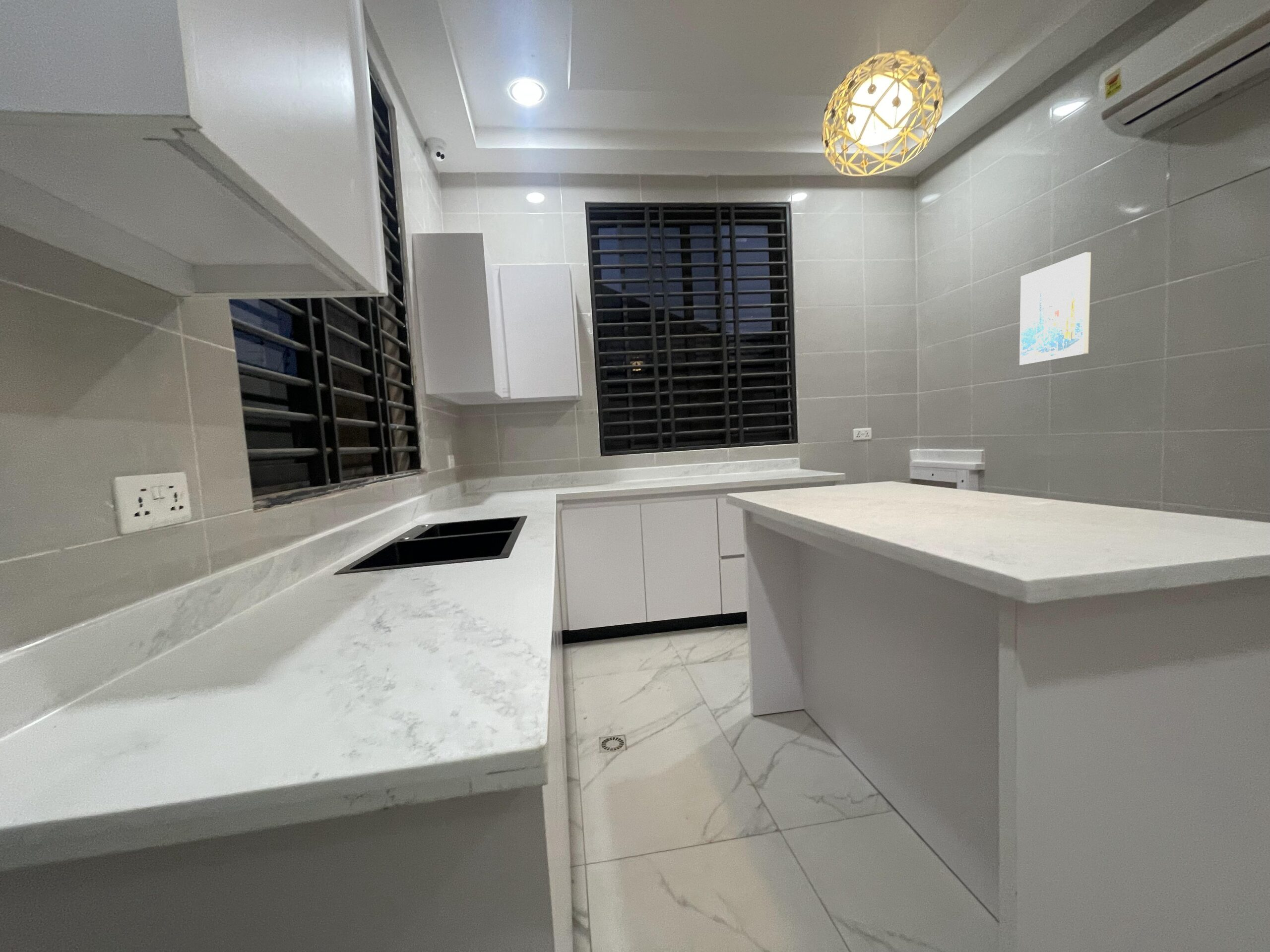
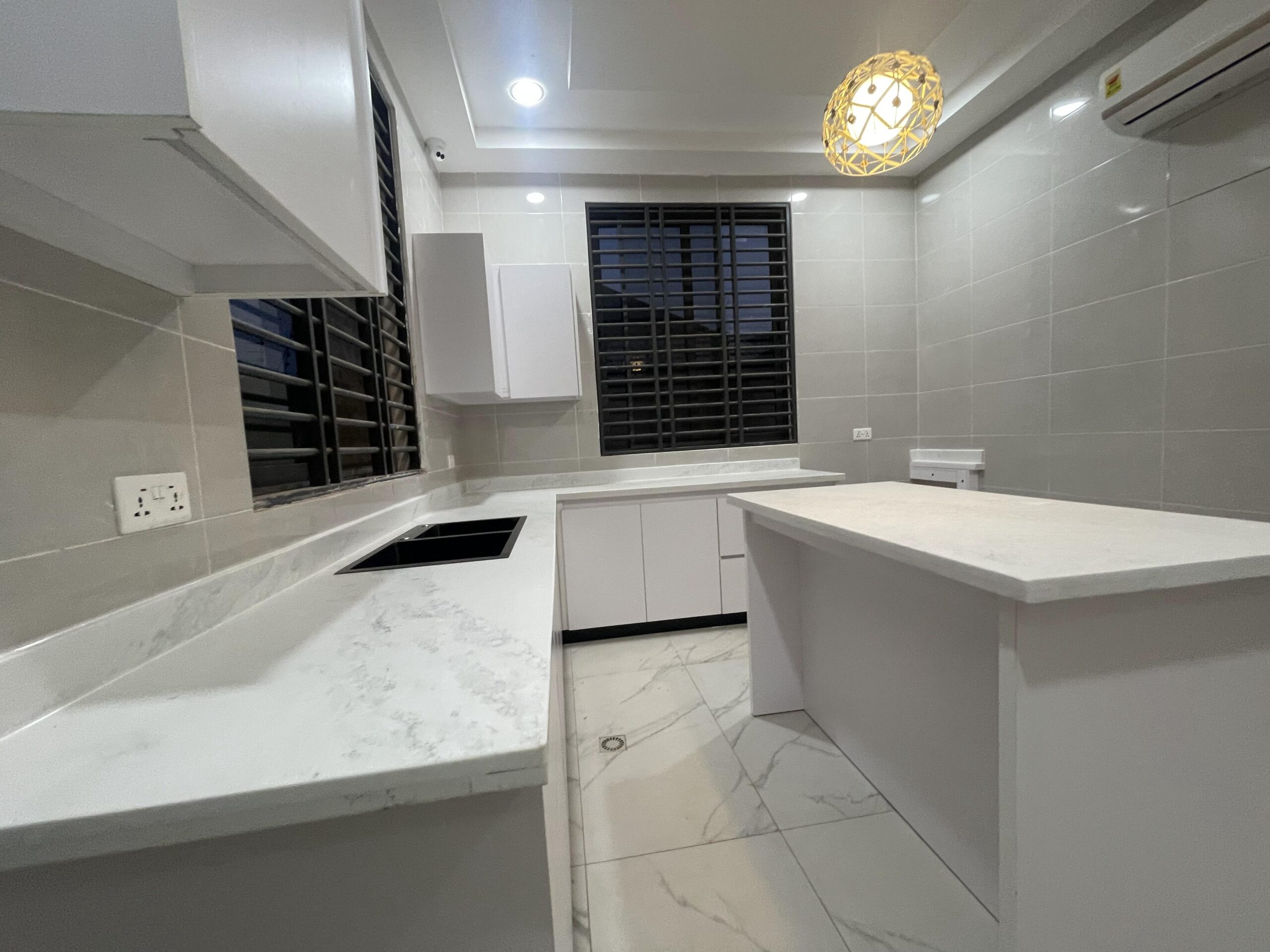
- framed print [1019,251,1092,365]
